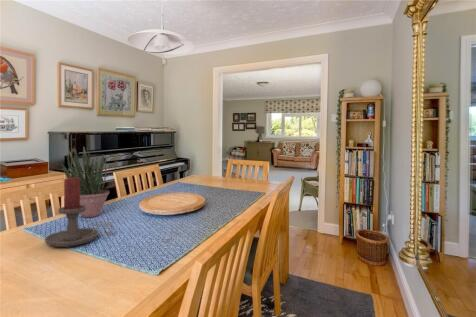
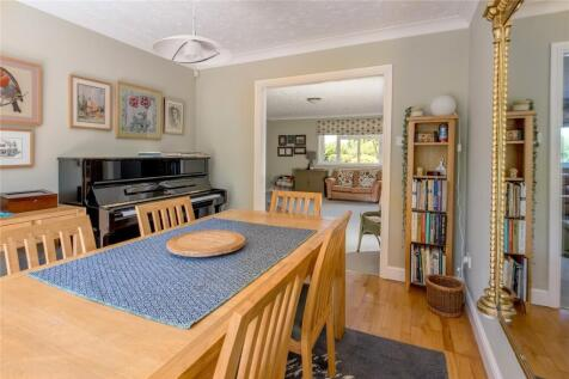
- potted plant [60,145,110,218]
- candle holder [43,177,114,248]
